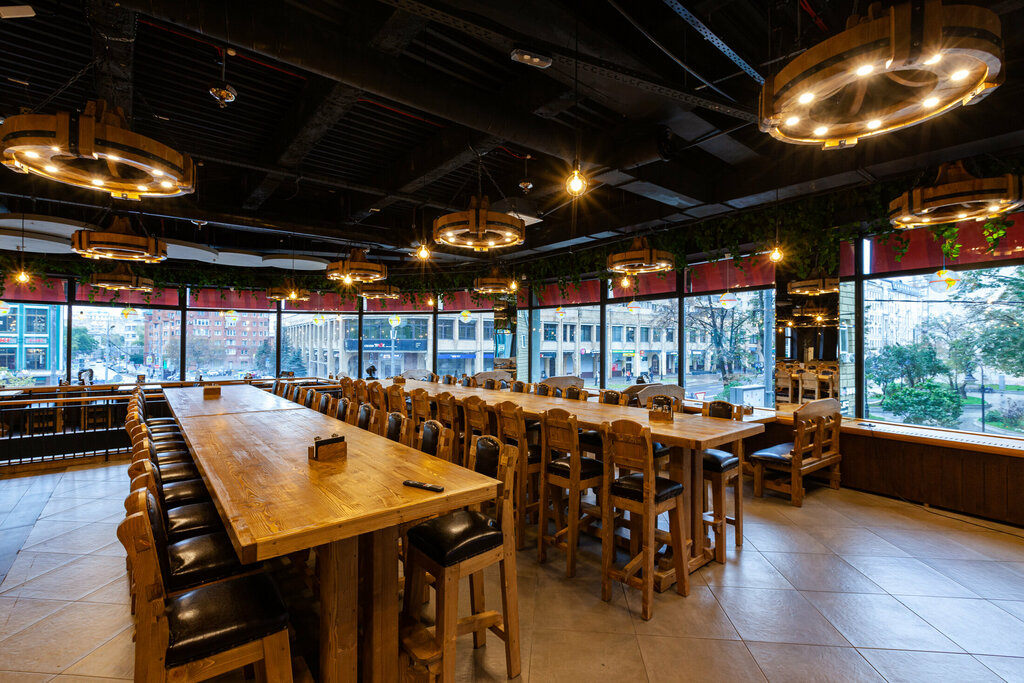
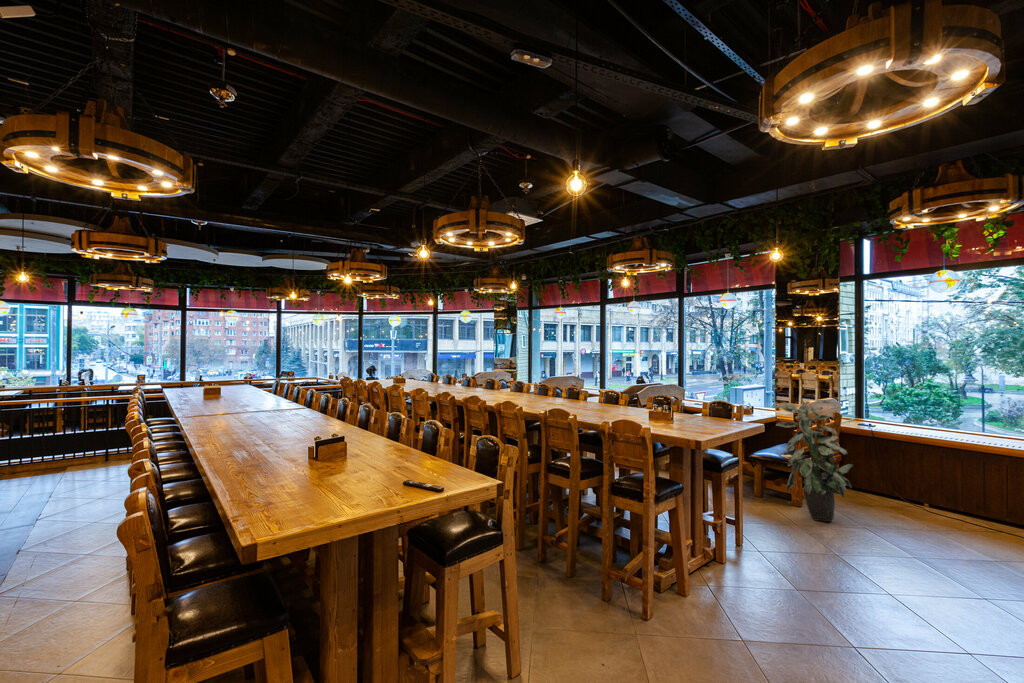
+ indoor plant [775,399,854,523]
